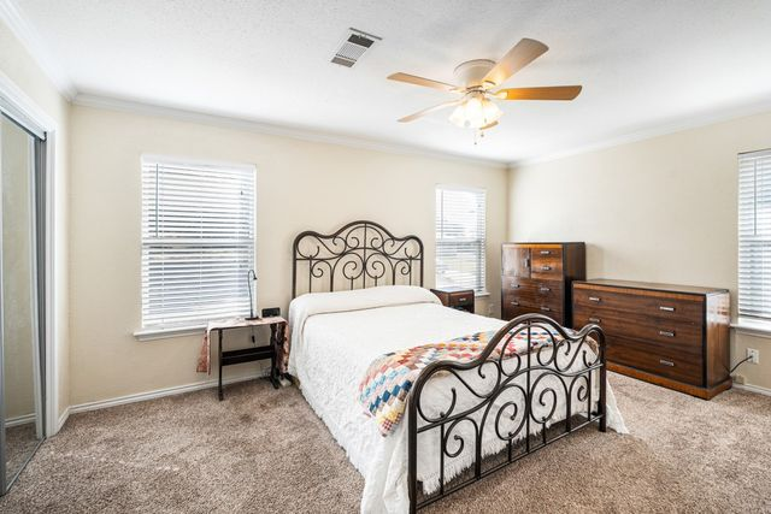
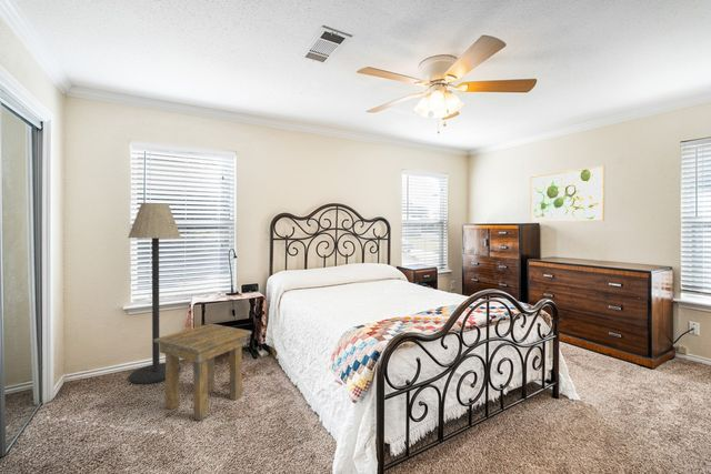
+ side table [154,323,252,422]
+ wall art [529,164,605,223]
+ floor lamp [127,202,182,385]
